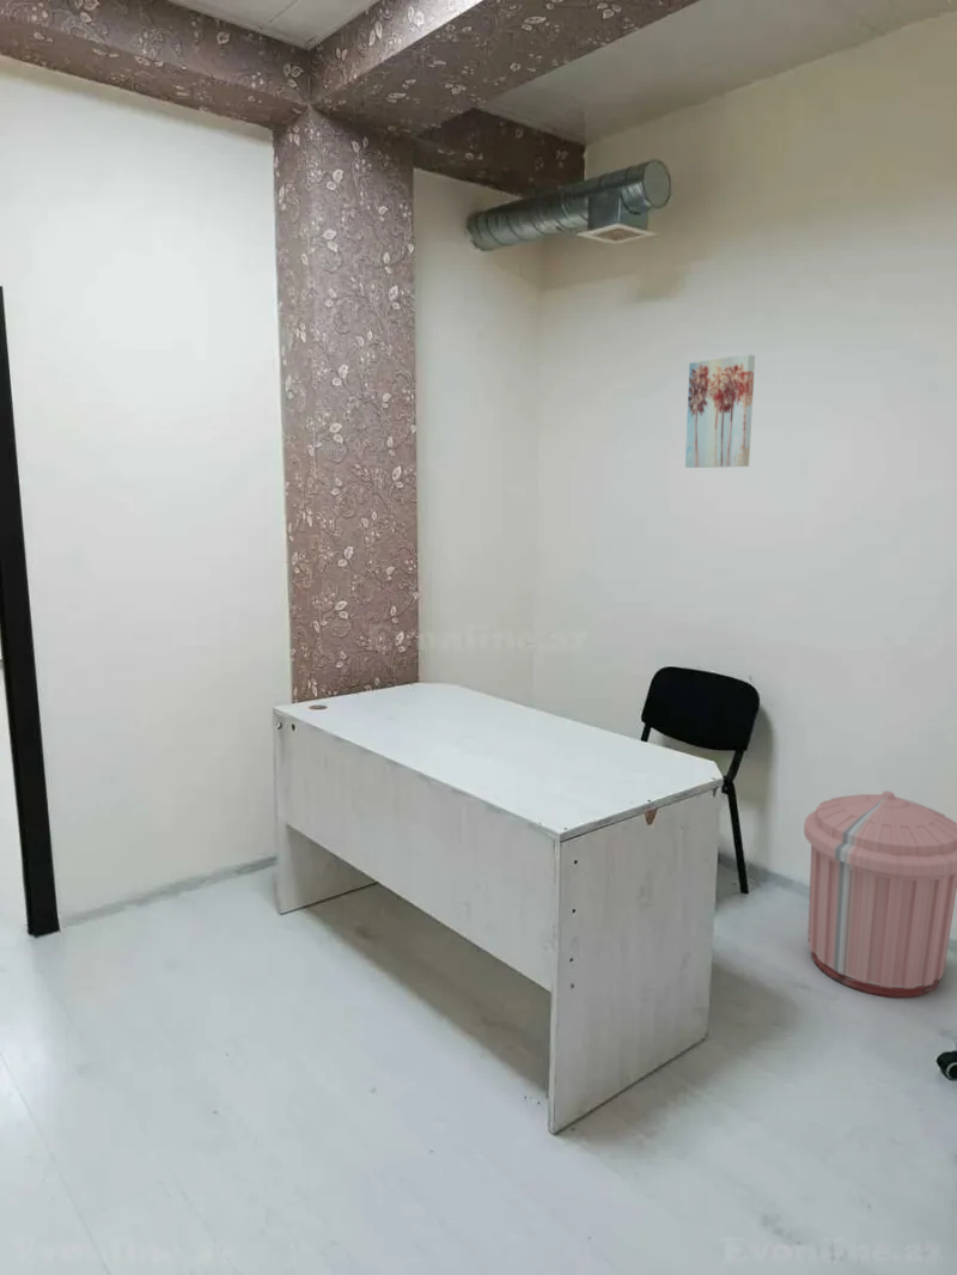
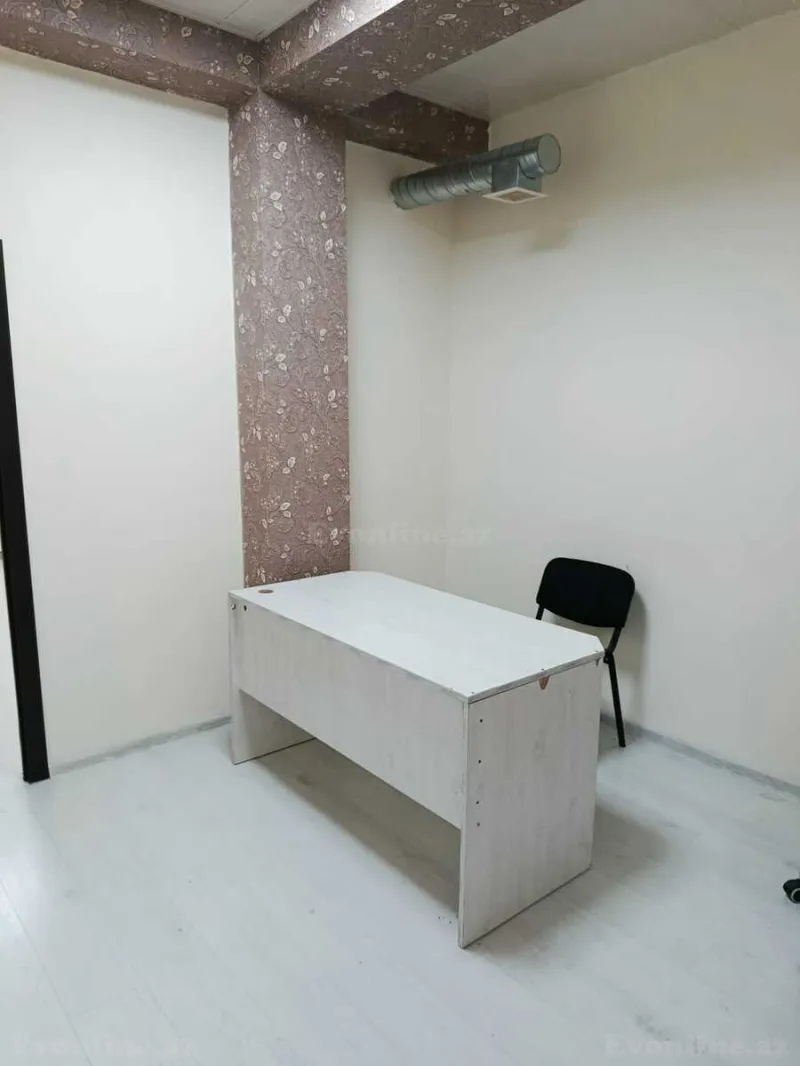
- trash can [803,789,957,999]
- wall art [684,353,756,469]
